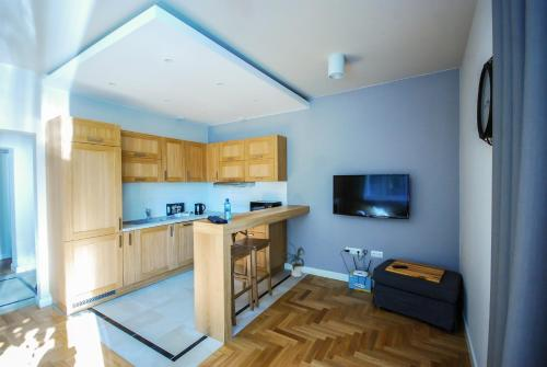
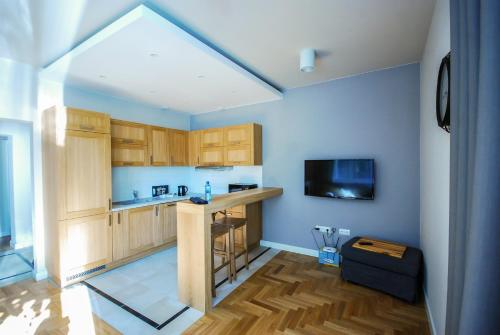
- house plant [279,241,305,278]
